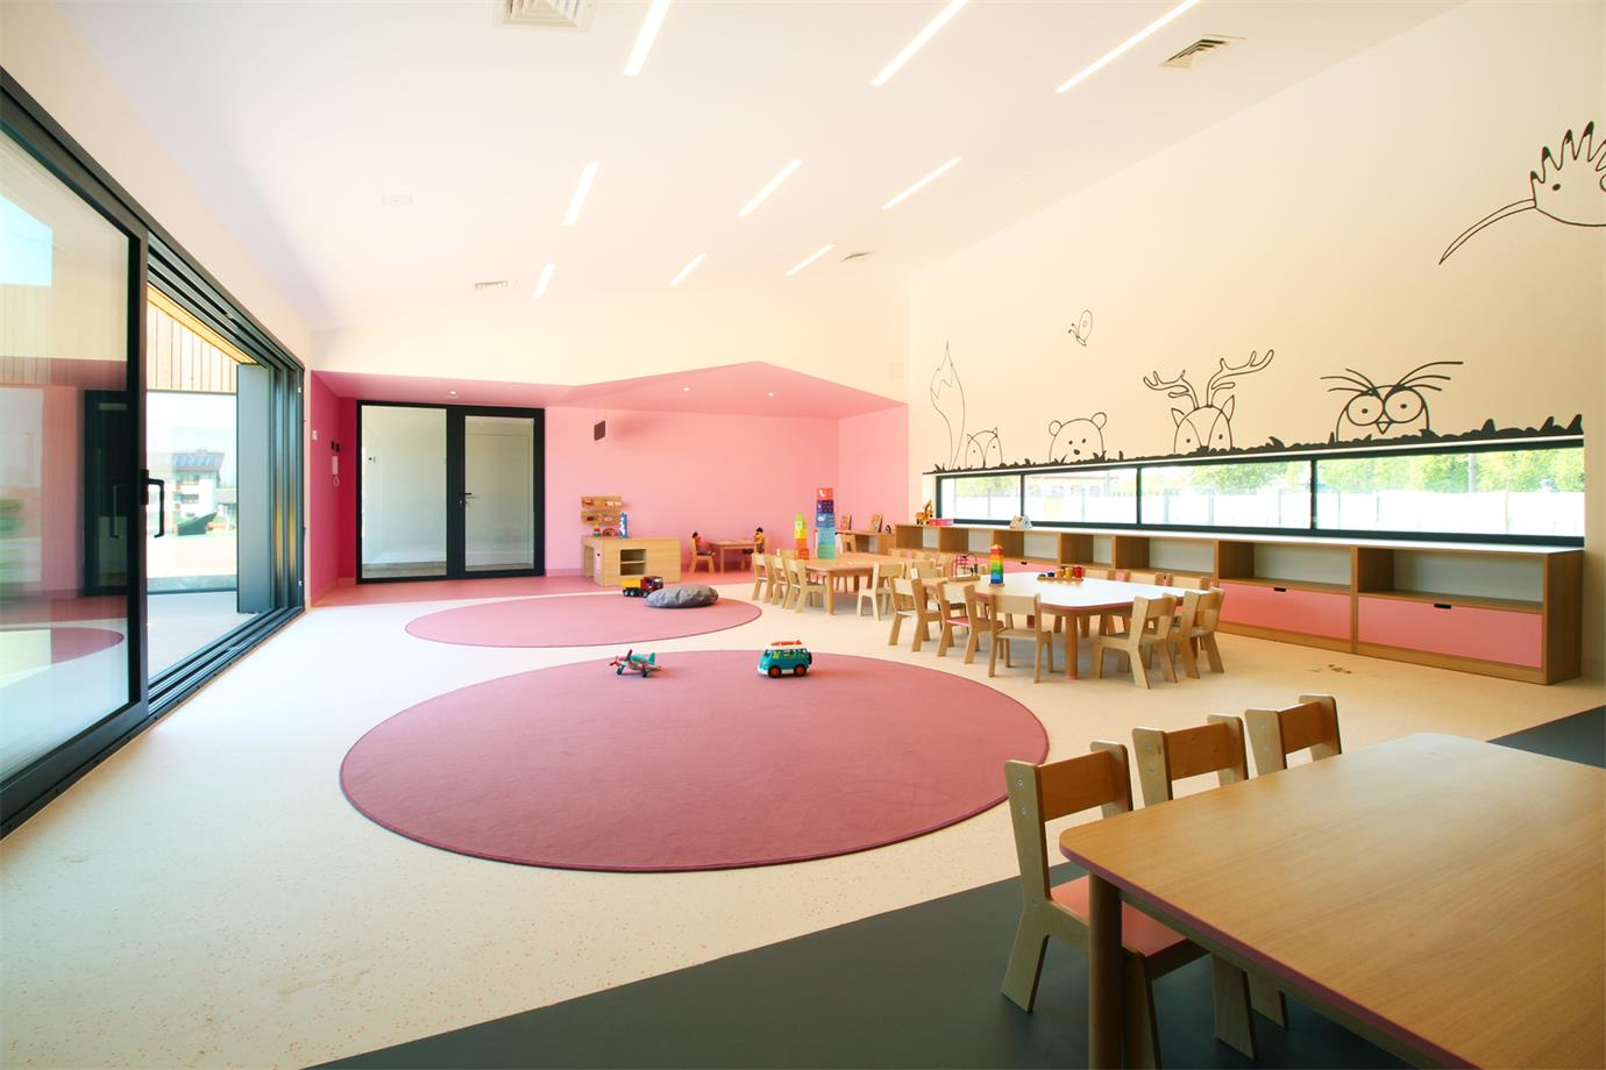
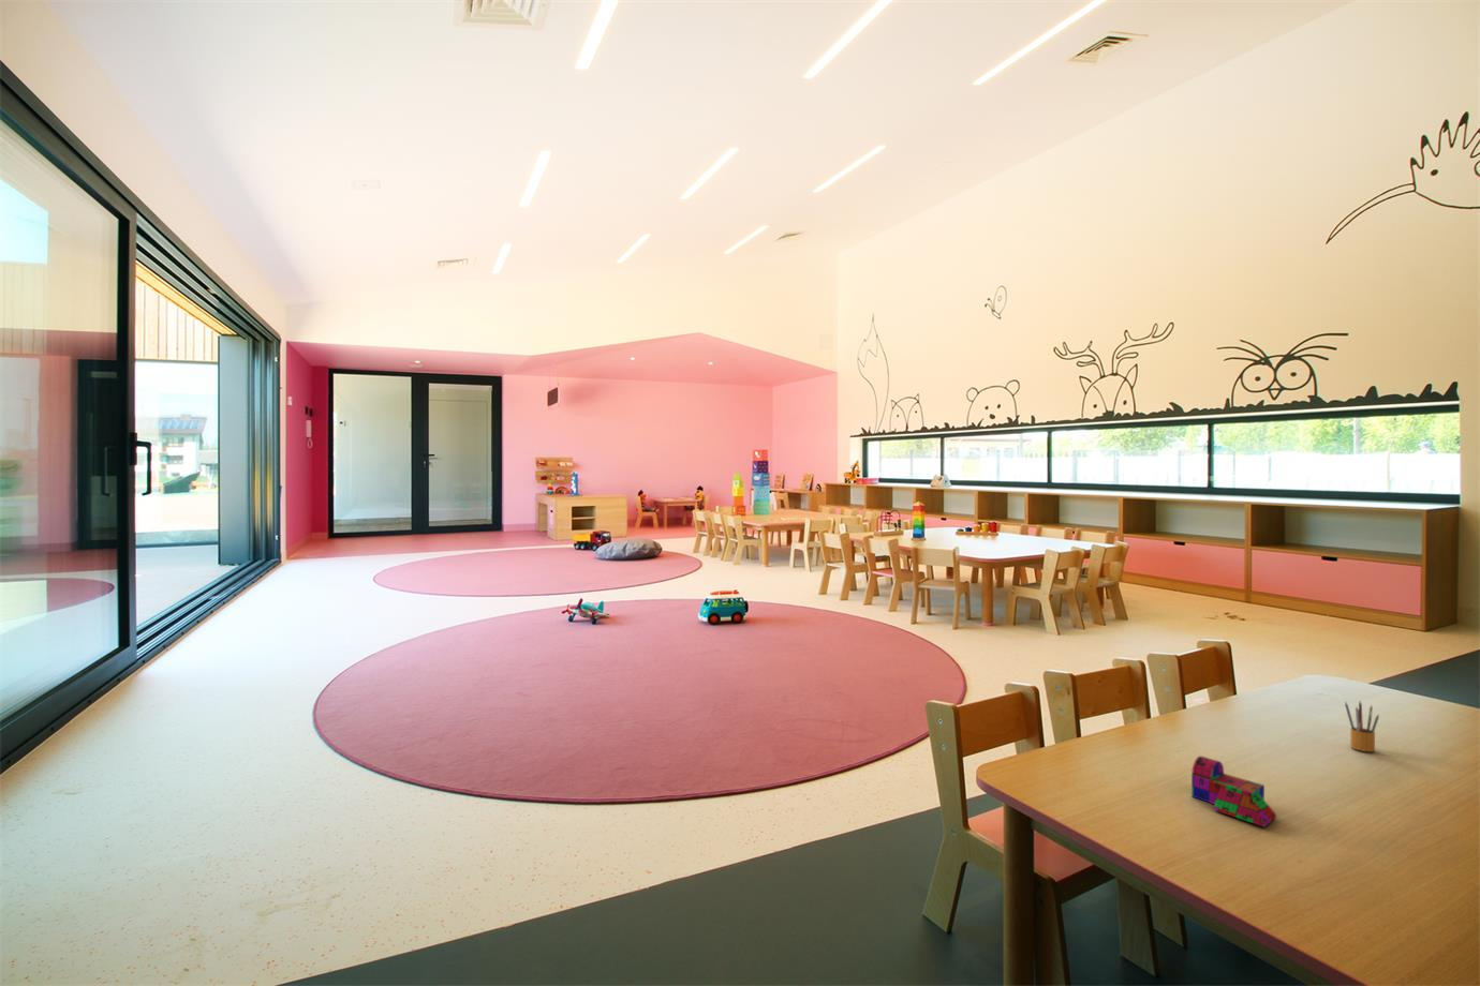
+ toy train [1190,755,1277,829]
+ pencil box [1343,700,1380,754]
